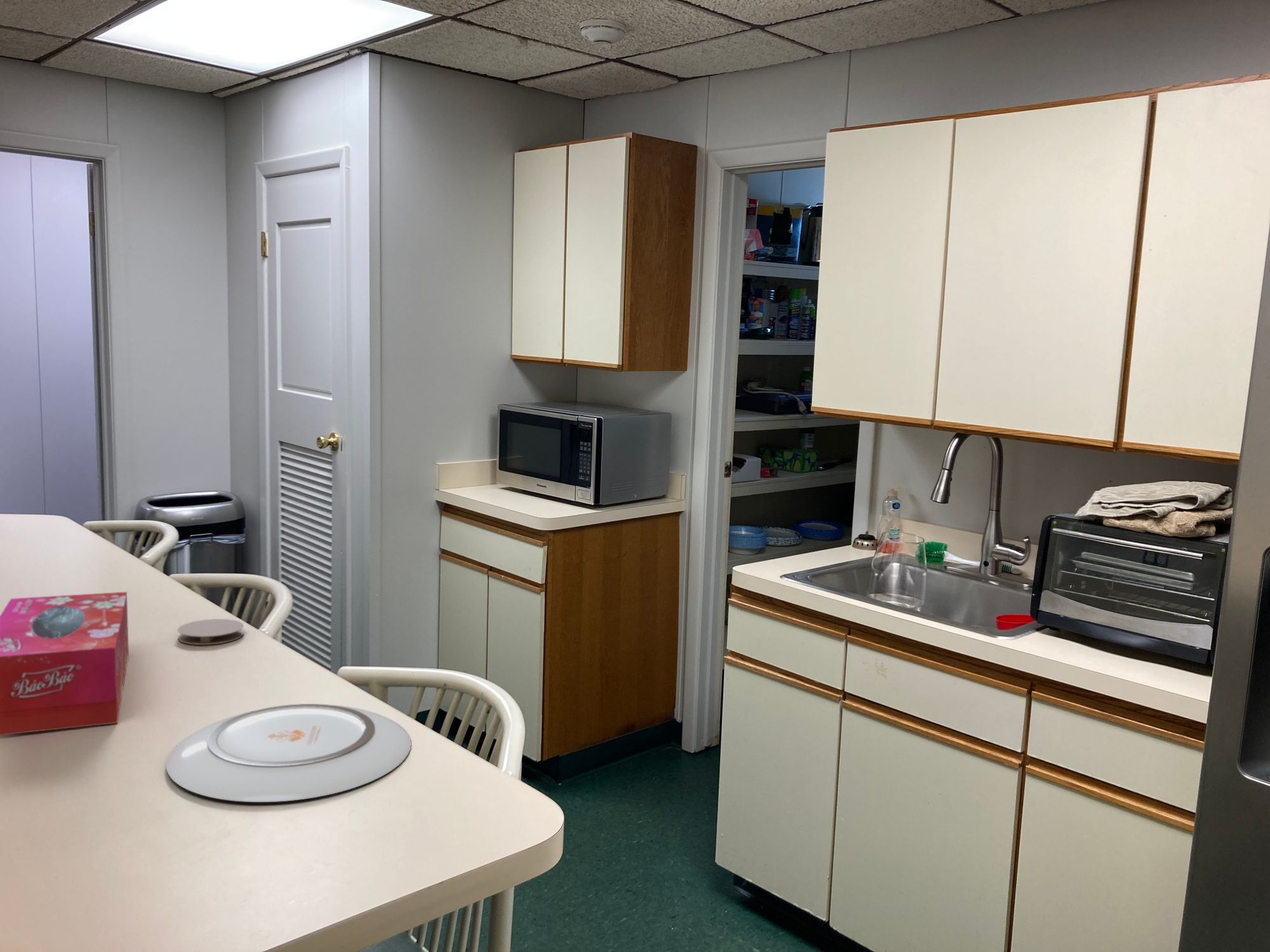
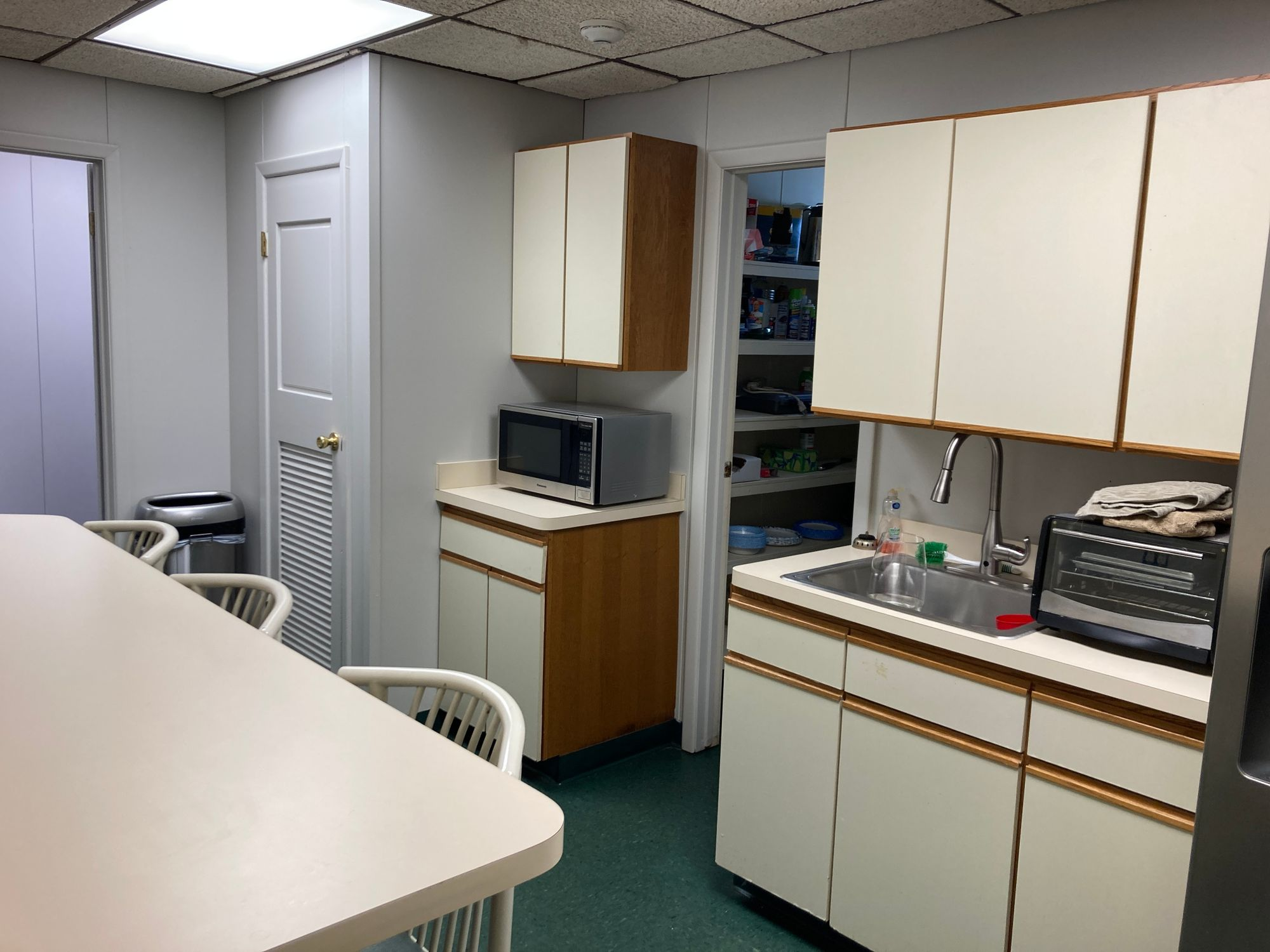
- tissue box [0,591,130,736]
- plate [165,703,412,803]
- coaster [177,618,244,645]
